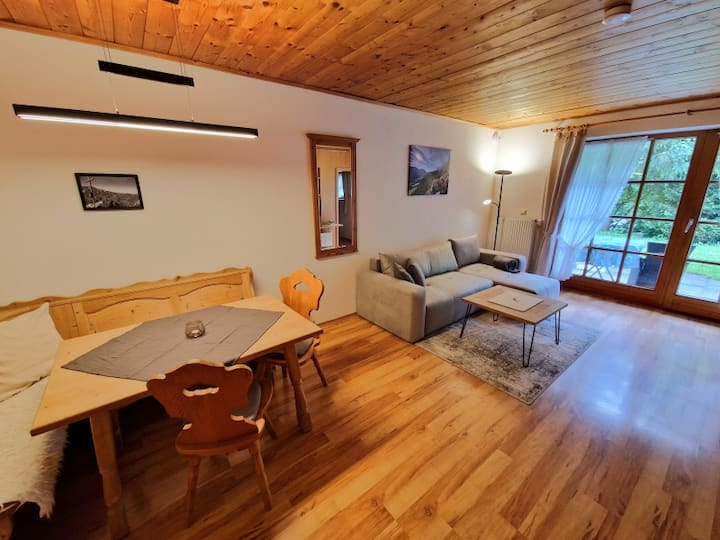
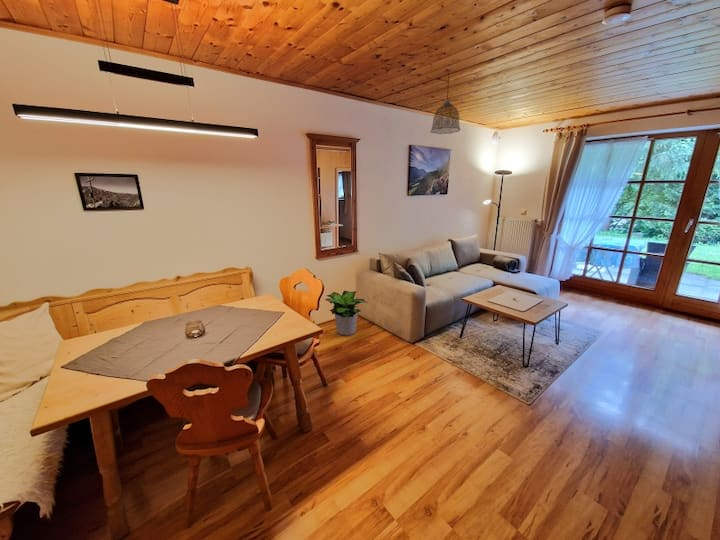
+ pendant lamp [429,68,462,135]
+ potted plant [324,290,370,336]
